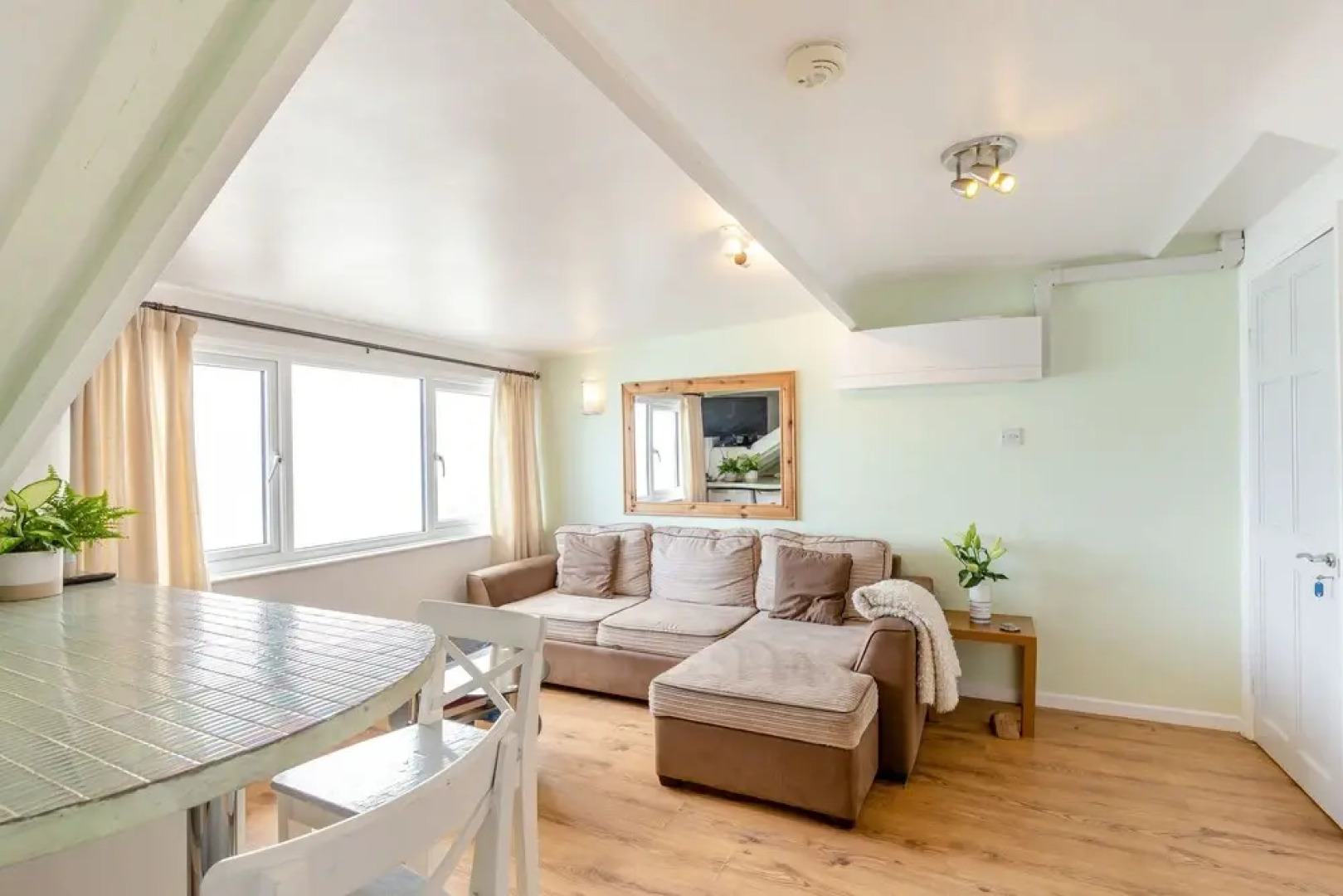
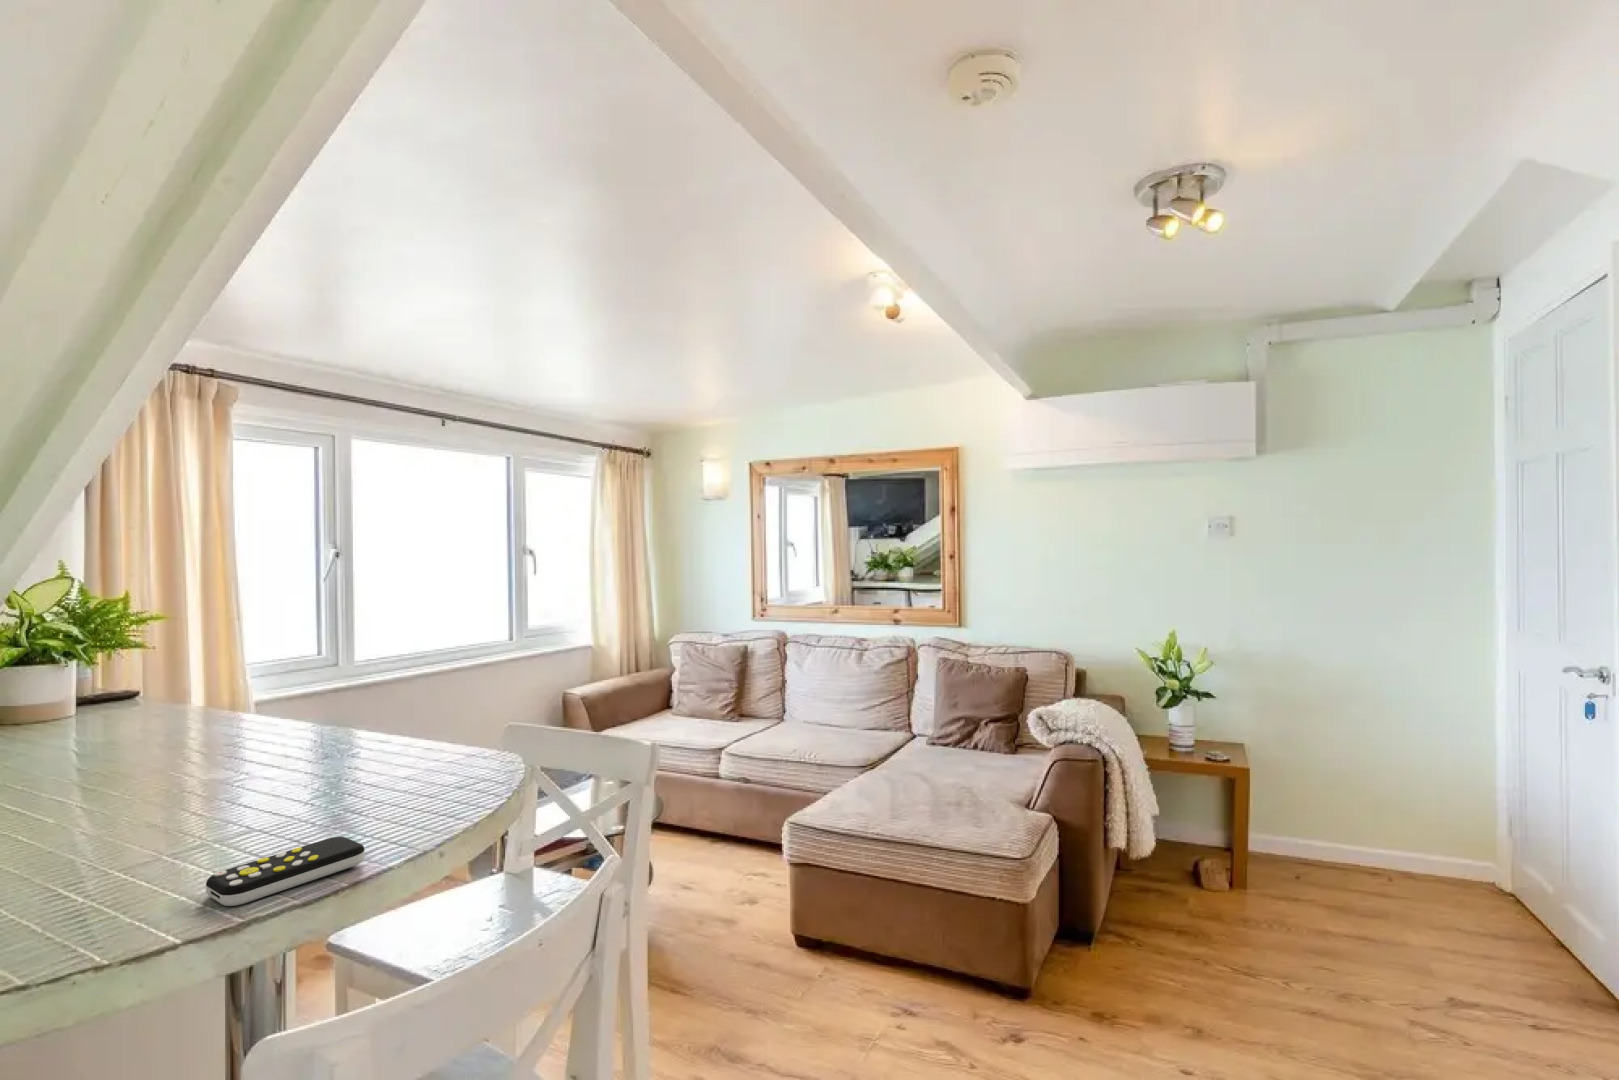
+ remote control [205,837,366,906]
